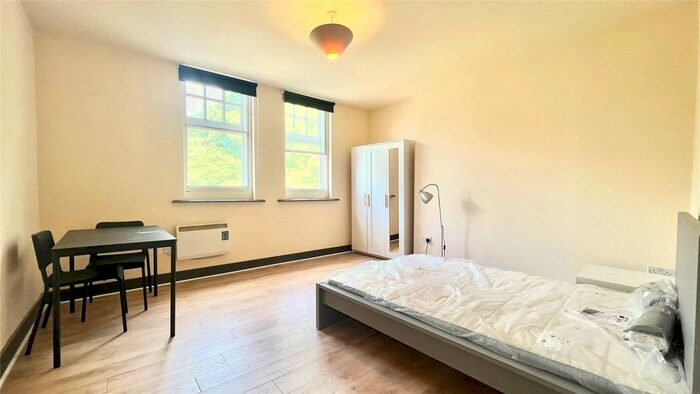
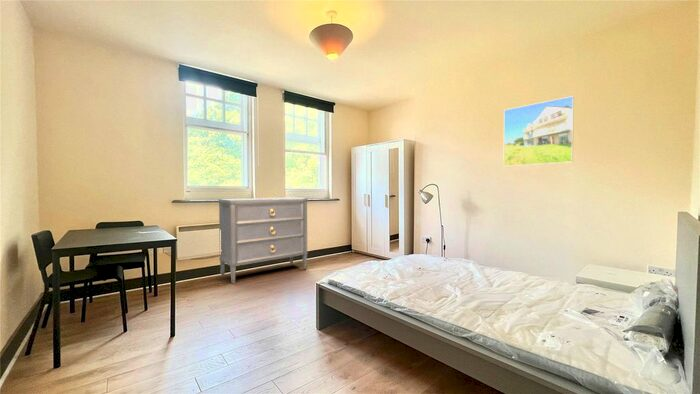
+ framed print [502,95,575,167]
+ dresser [217,197,309,285]
